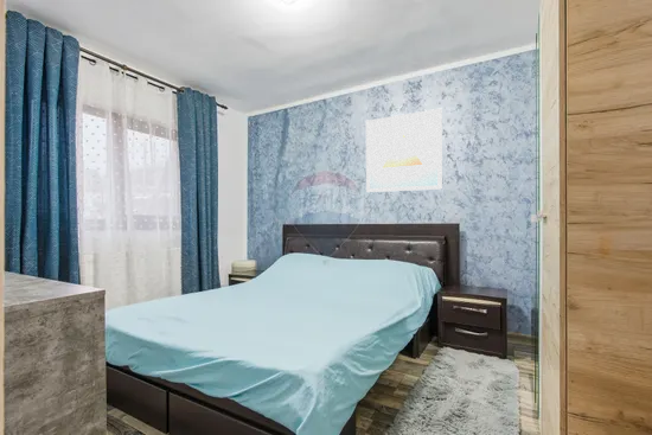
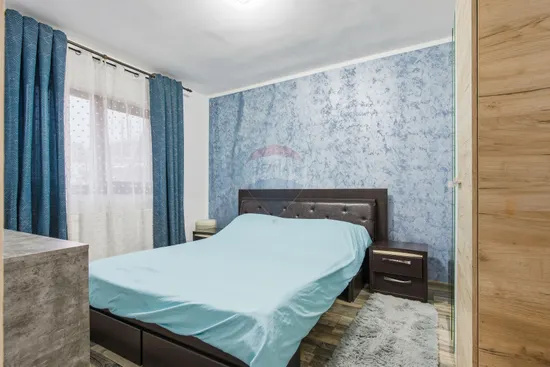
- wall art [365,108,443,193]
